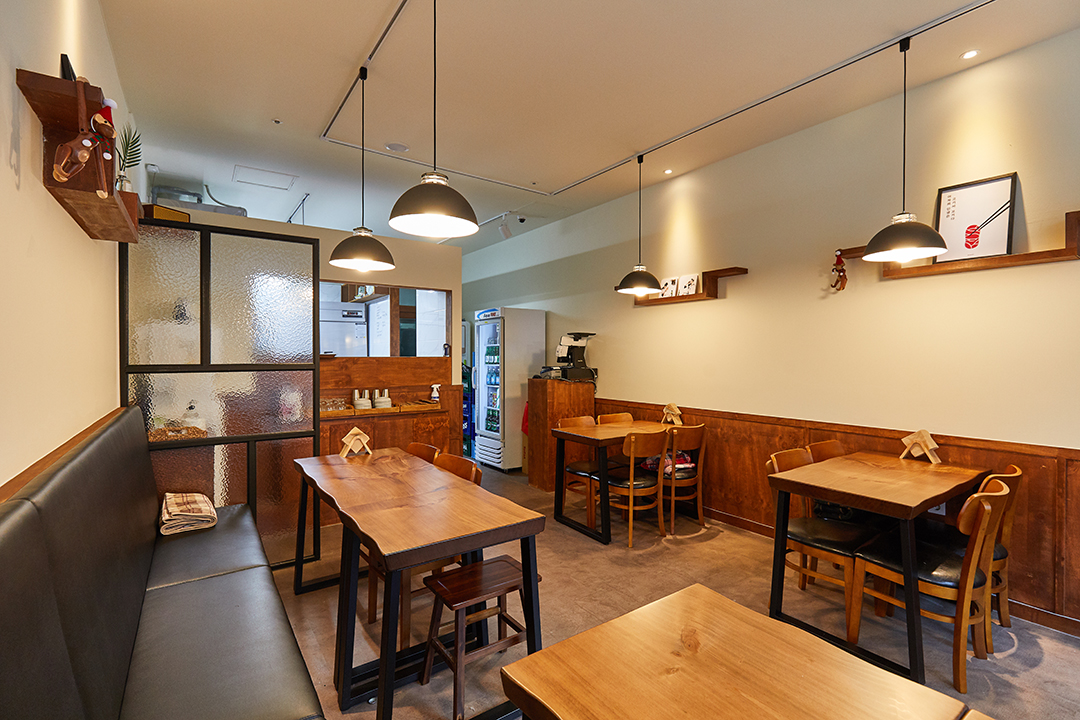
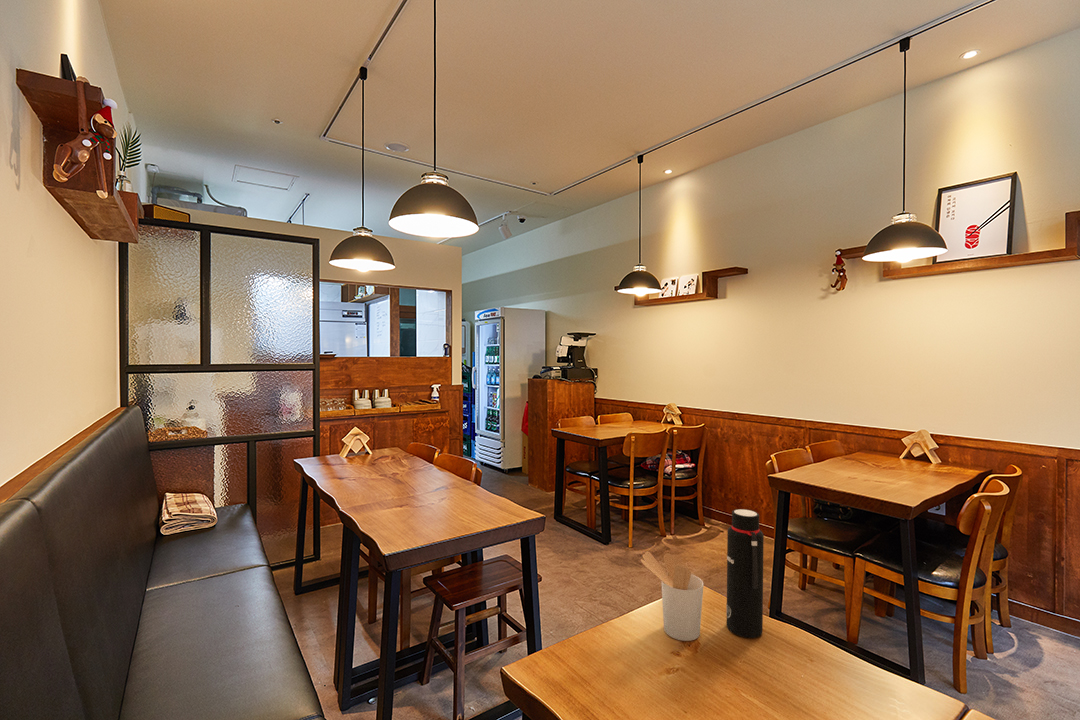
+ water bottle [725,508,765,639]
+ utensil holder [640,550,705,642]
